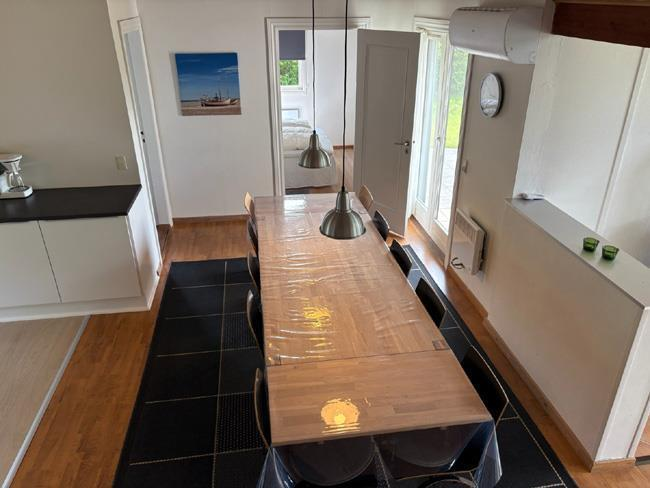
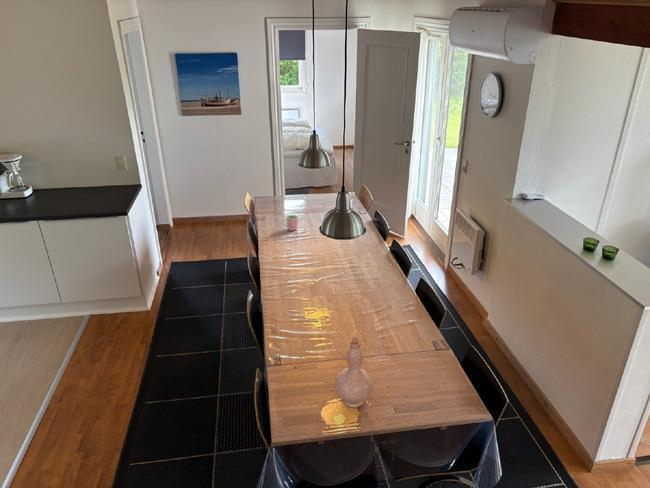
+ cup [281,214,299,232]
+ vase [334,336,374,408]
